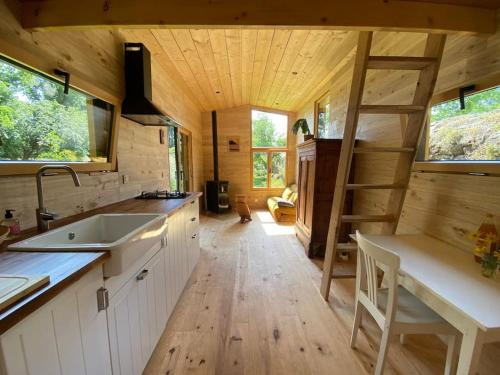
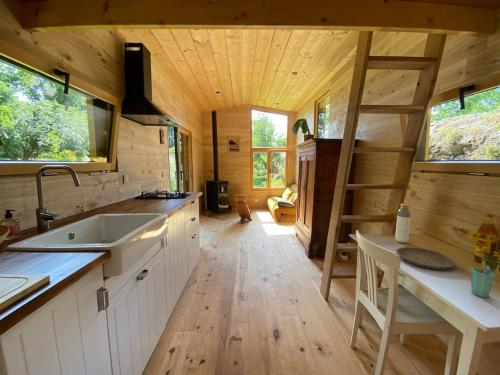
+ cup [470,260,497,299]
+ plate [395,246,457,270]
+ bottle [394,203,412,244]
